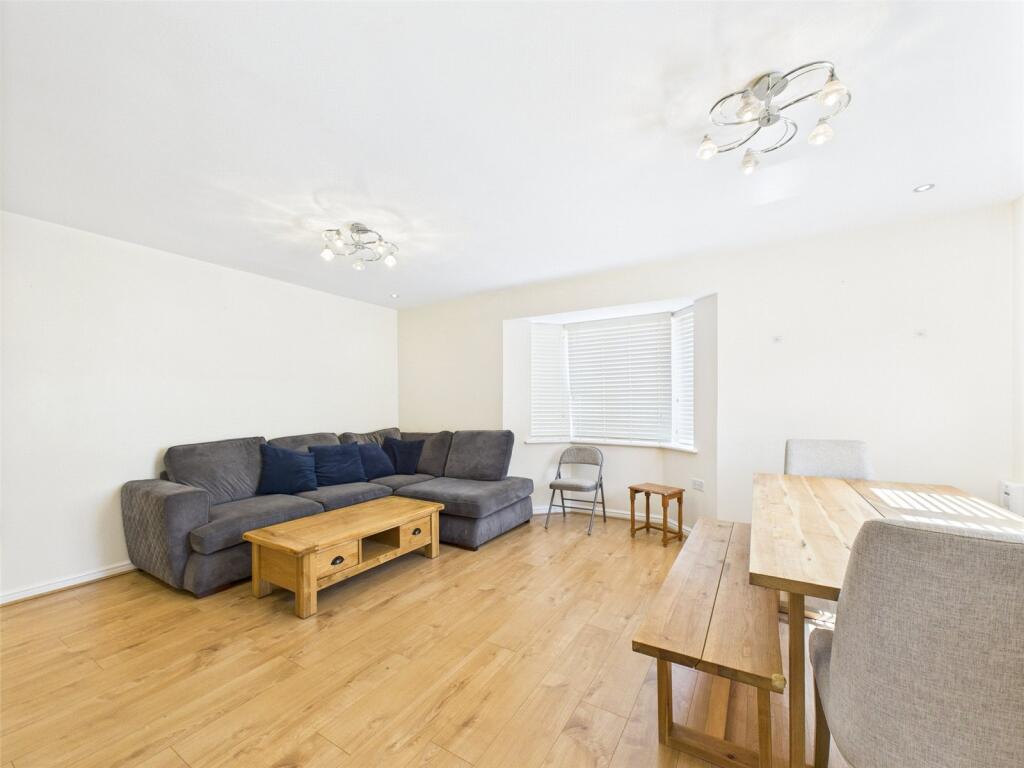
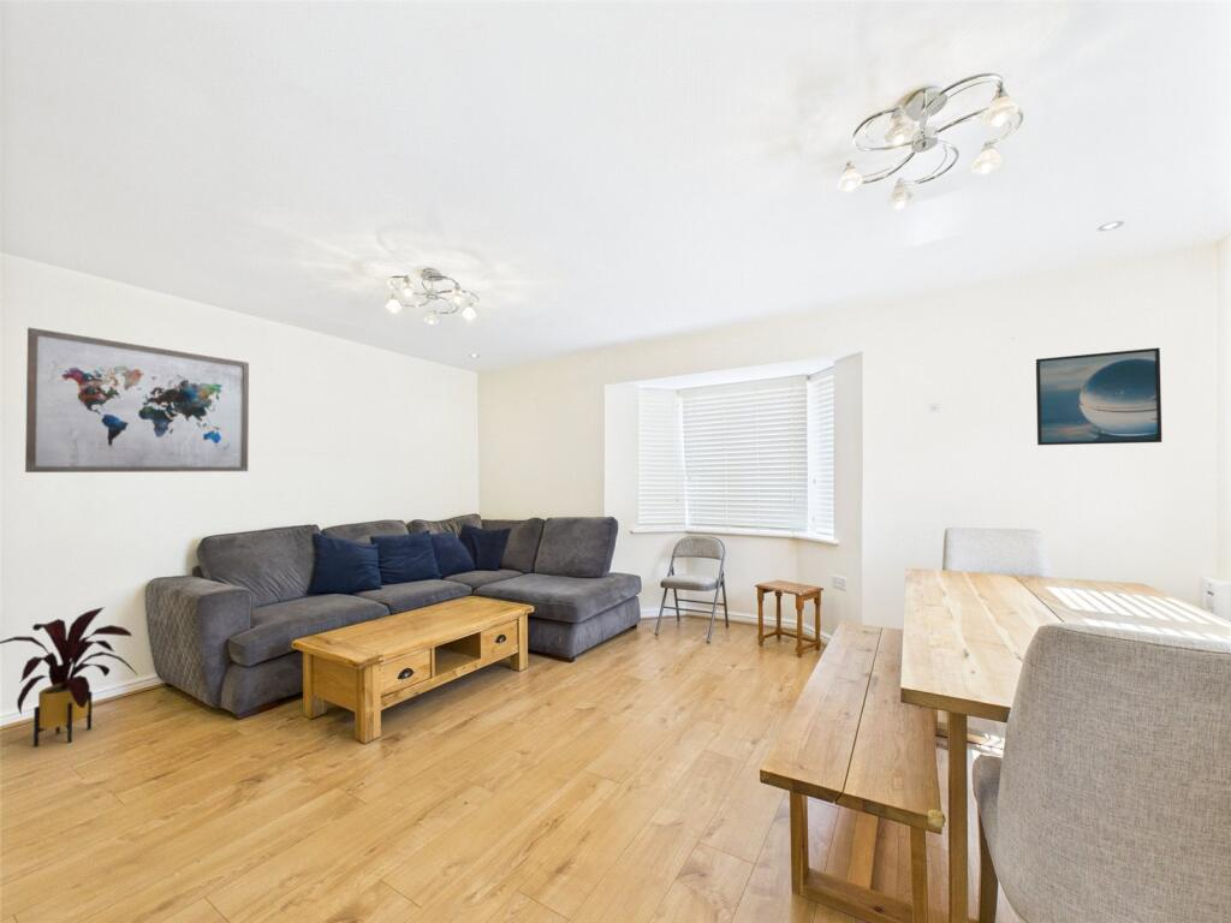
+ house plant [0,606,138,749]
+ wall art [24,327,250,474]
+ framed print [1035,347,1162,446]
